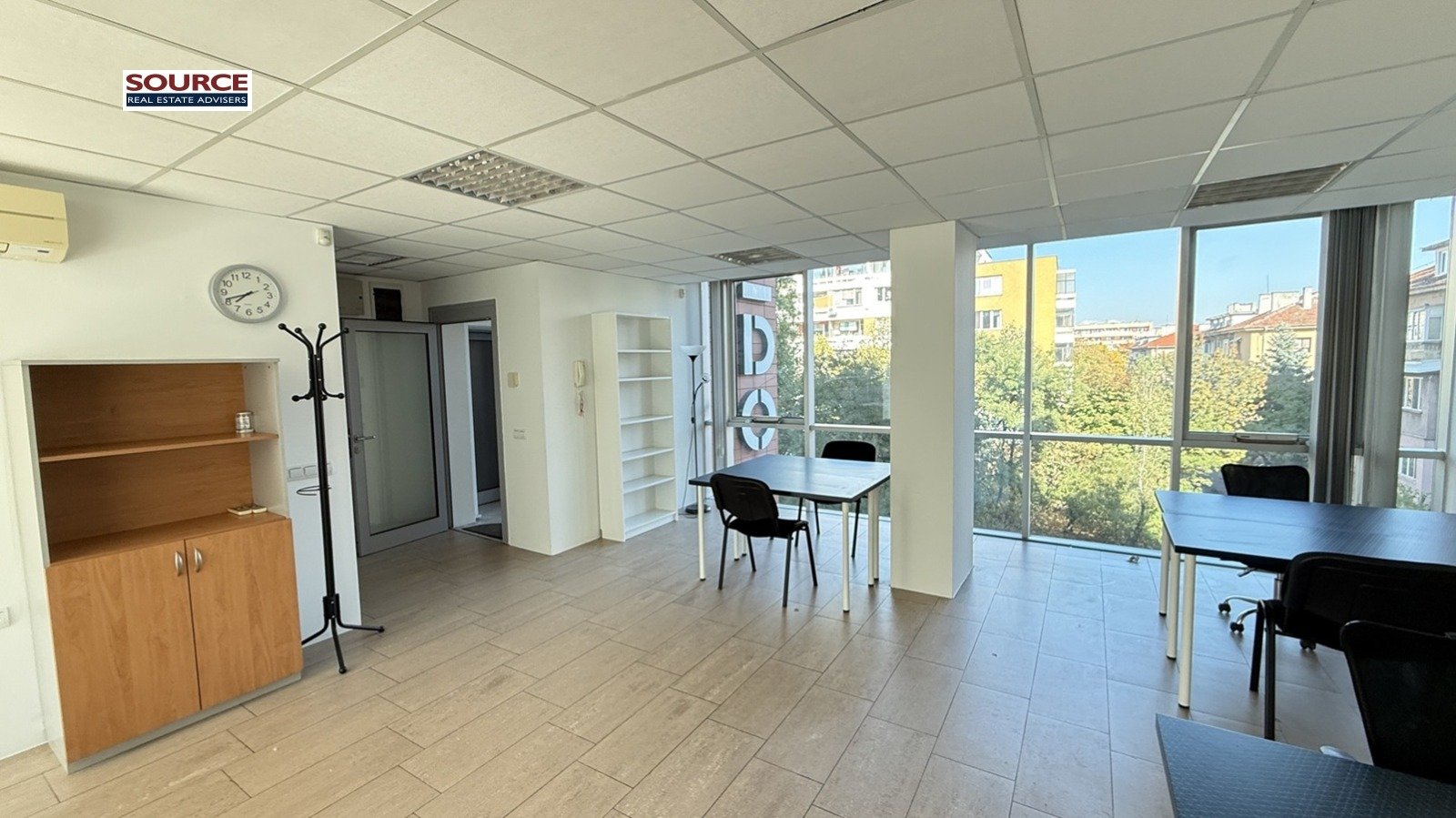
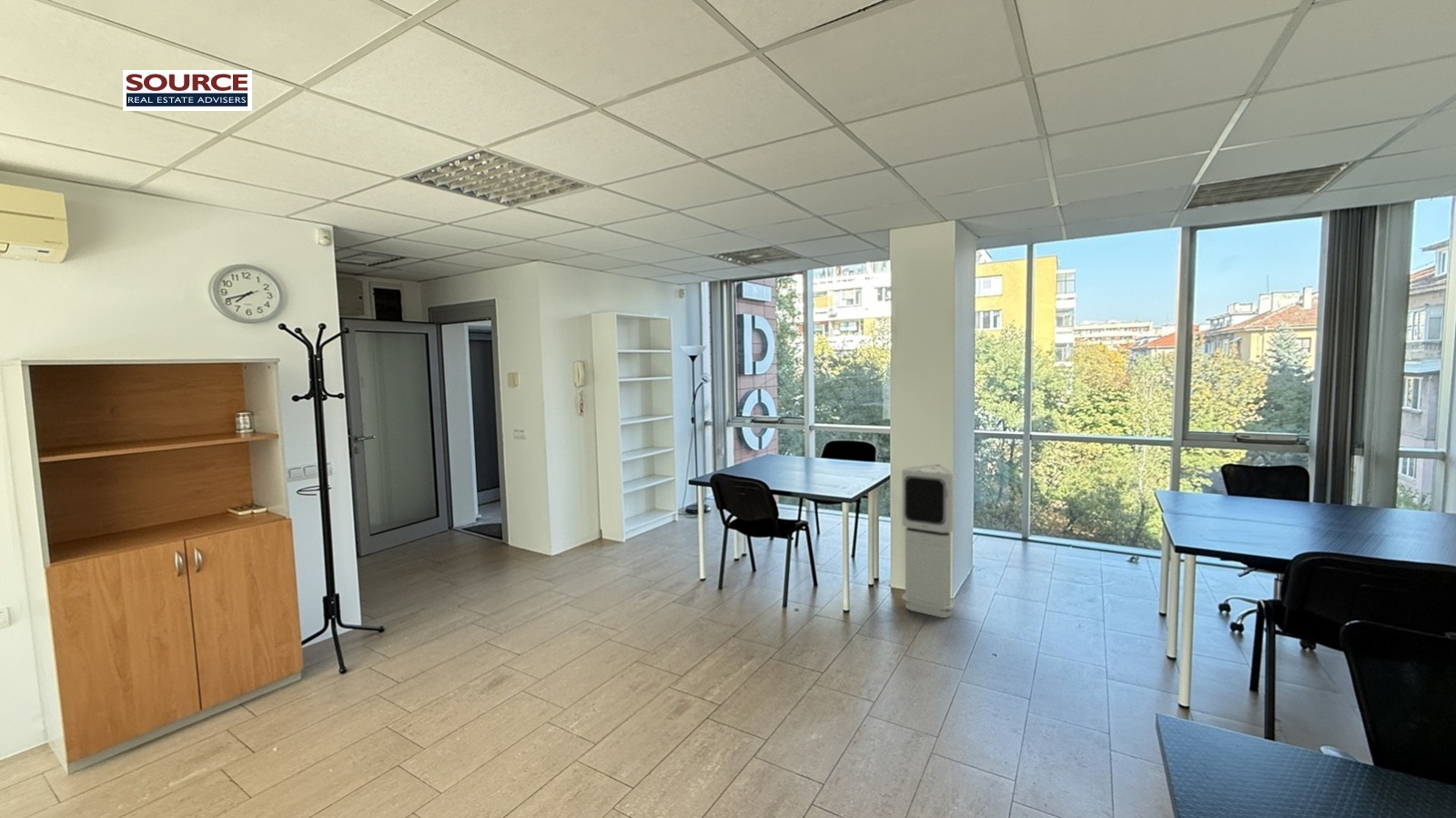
+ air purifier [901,463,955,619]
